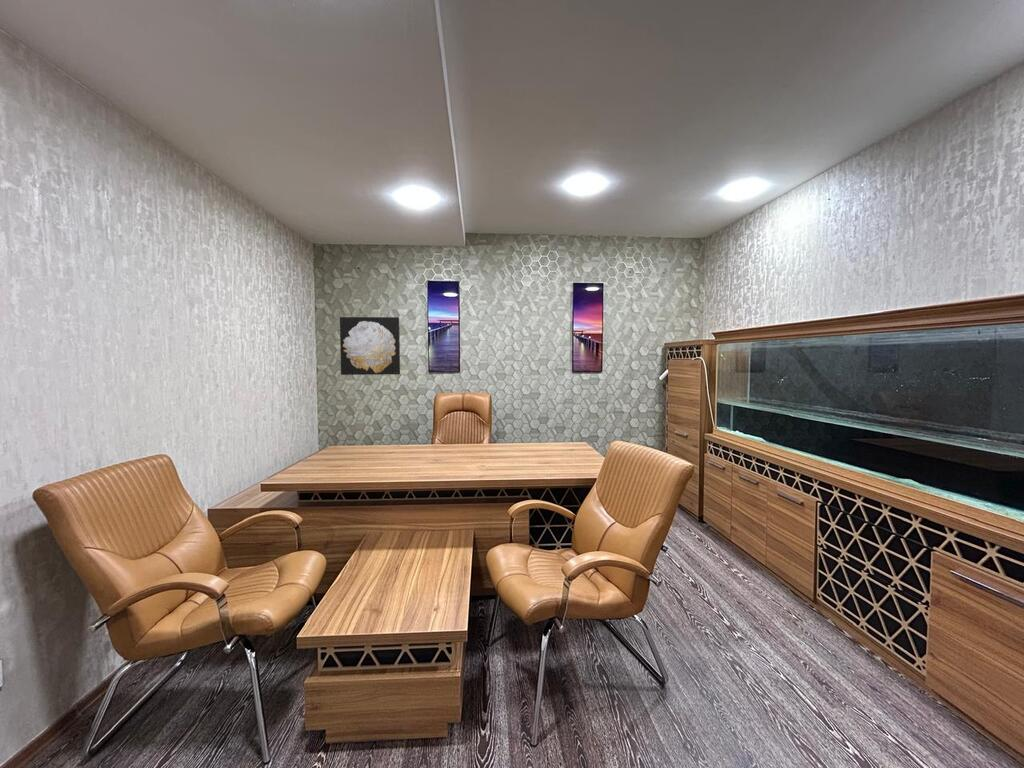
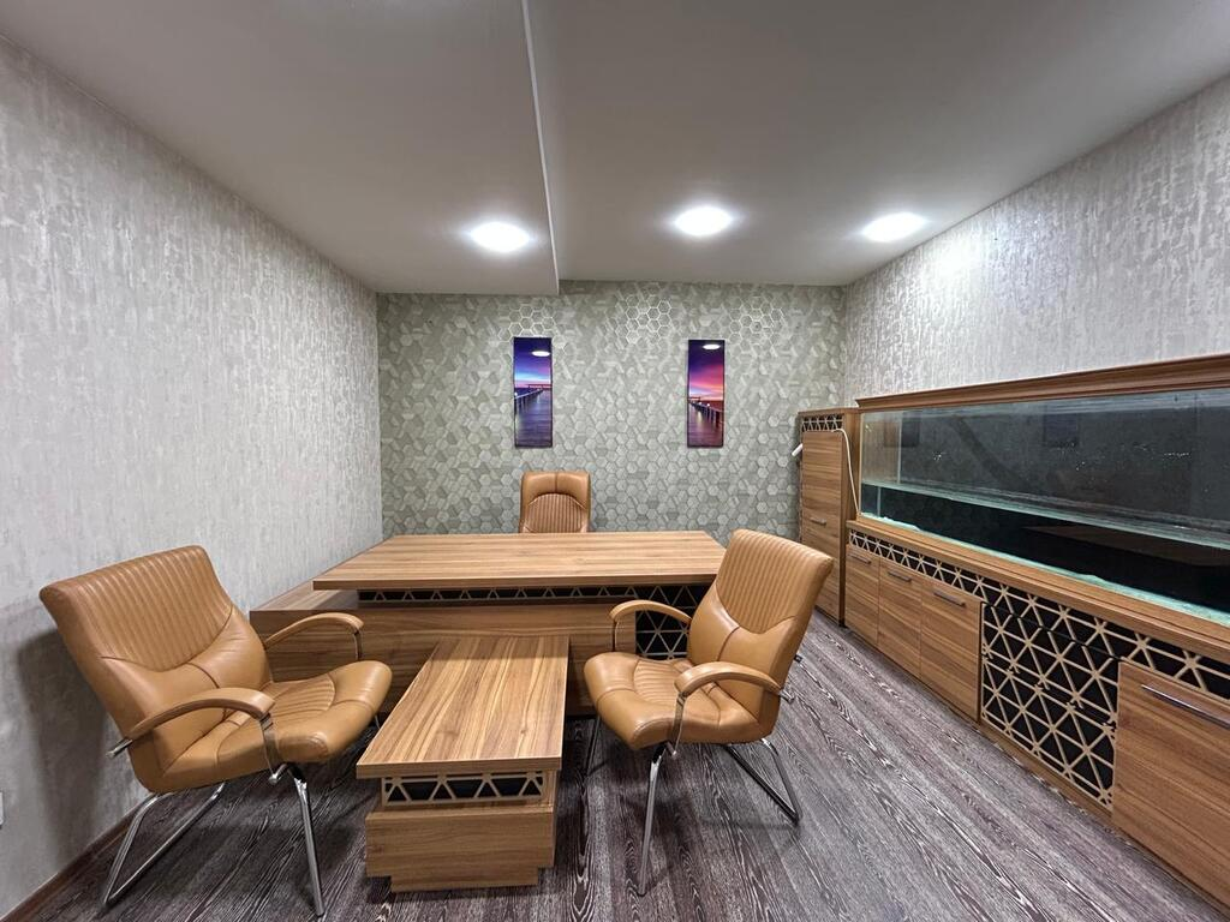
- wall art [339,316,401,376]
